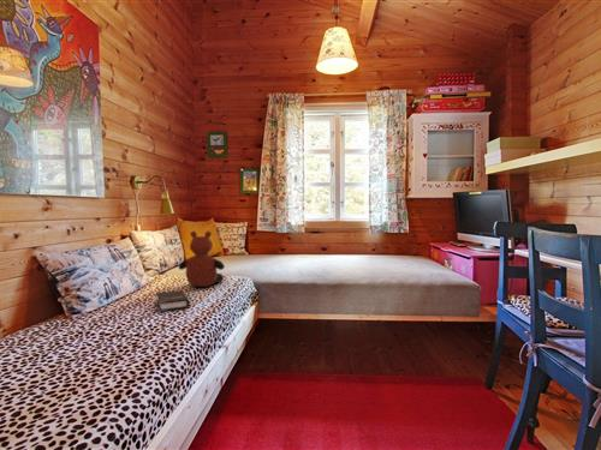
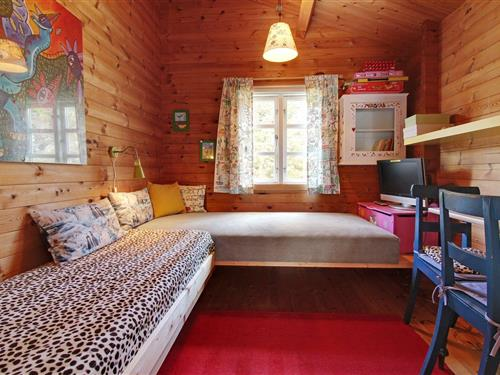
- hardback book [155,289,190,313]
- teddy bear [178,230,226,288]
